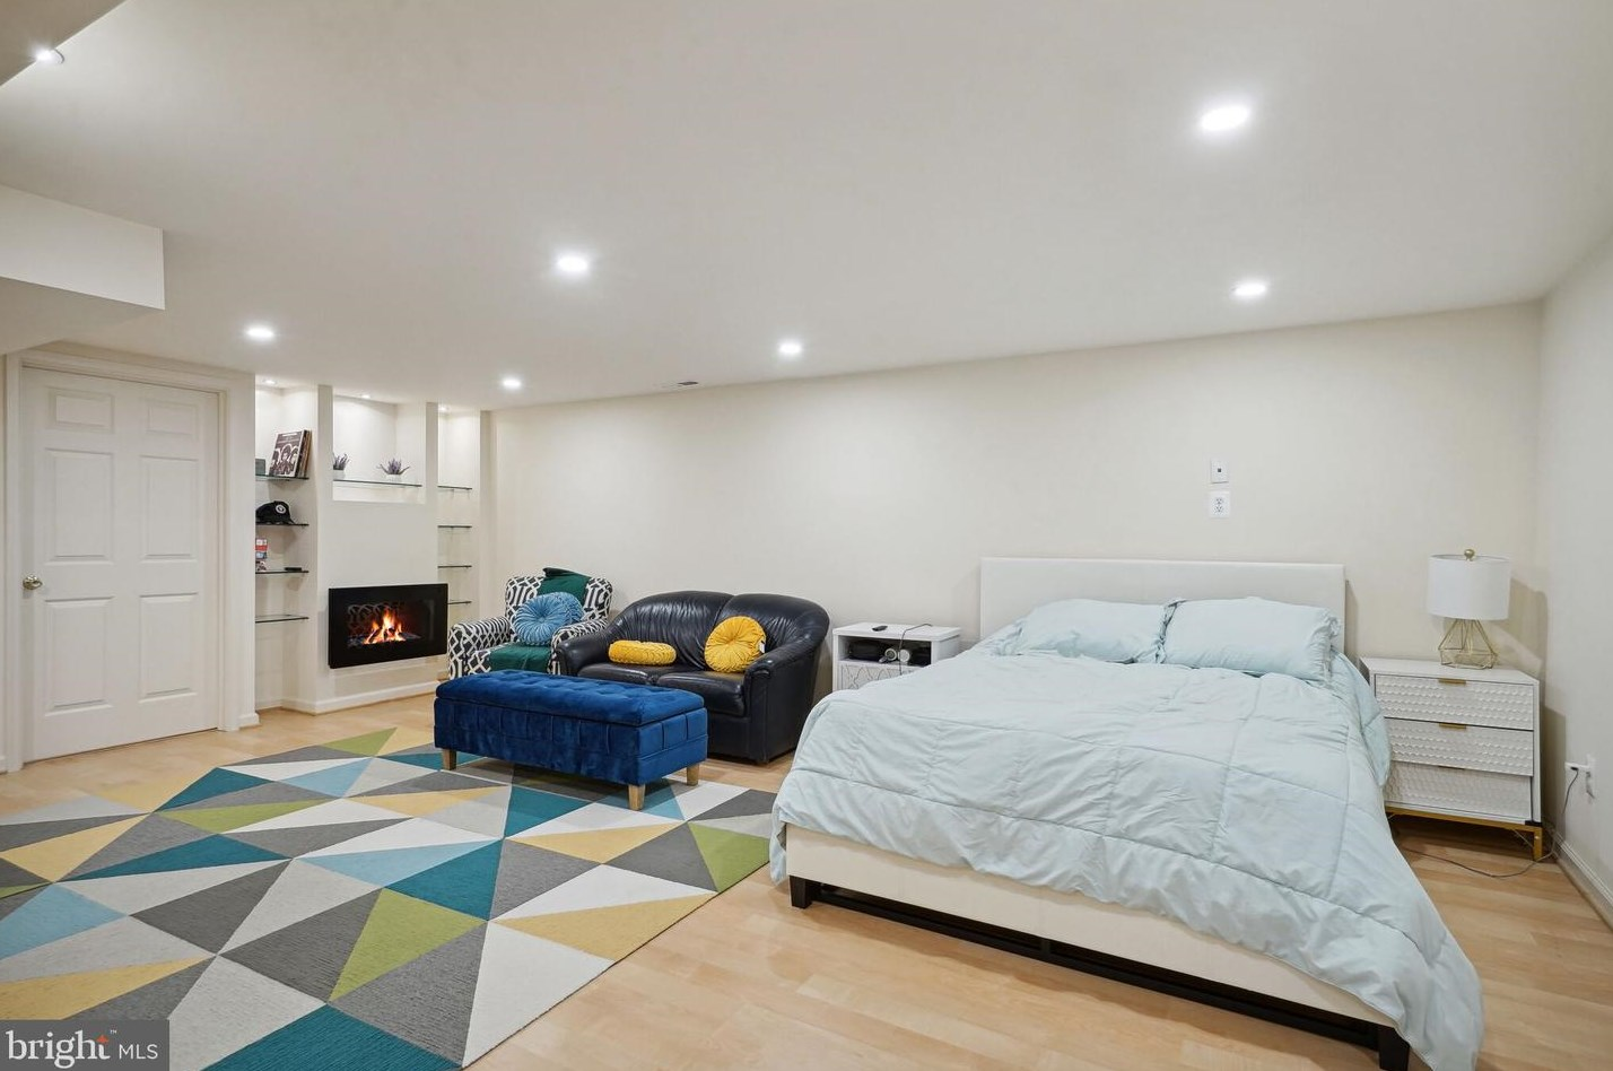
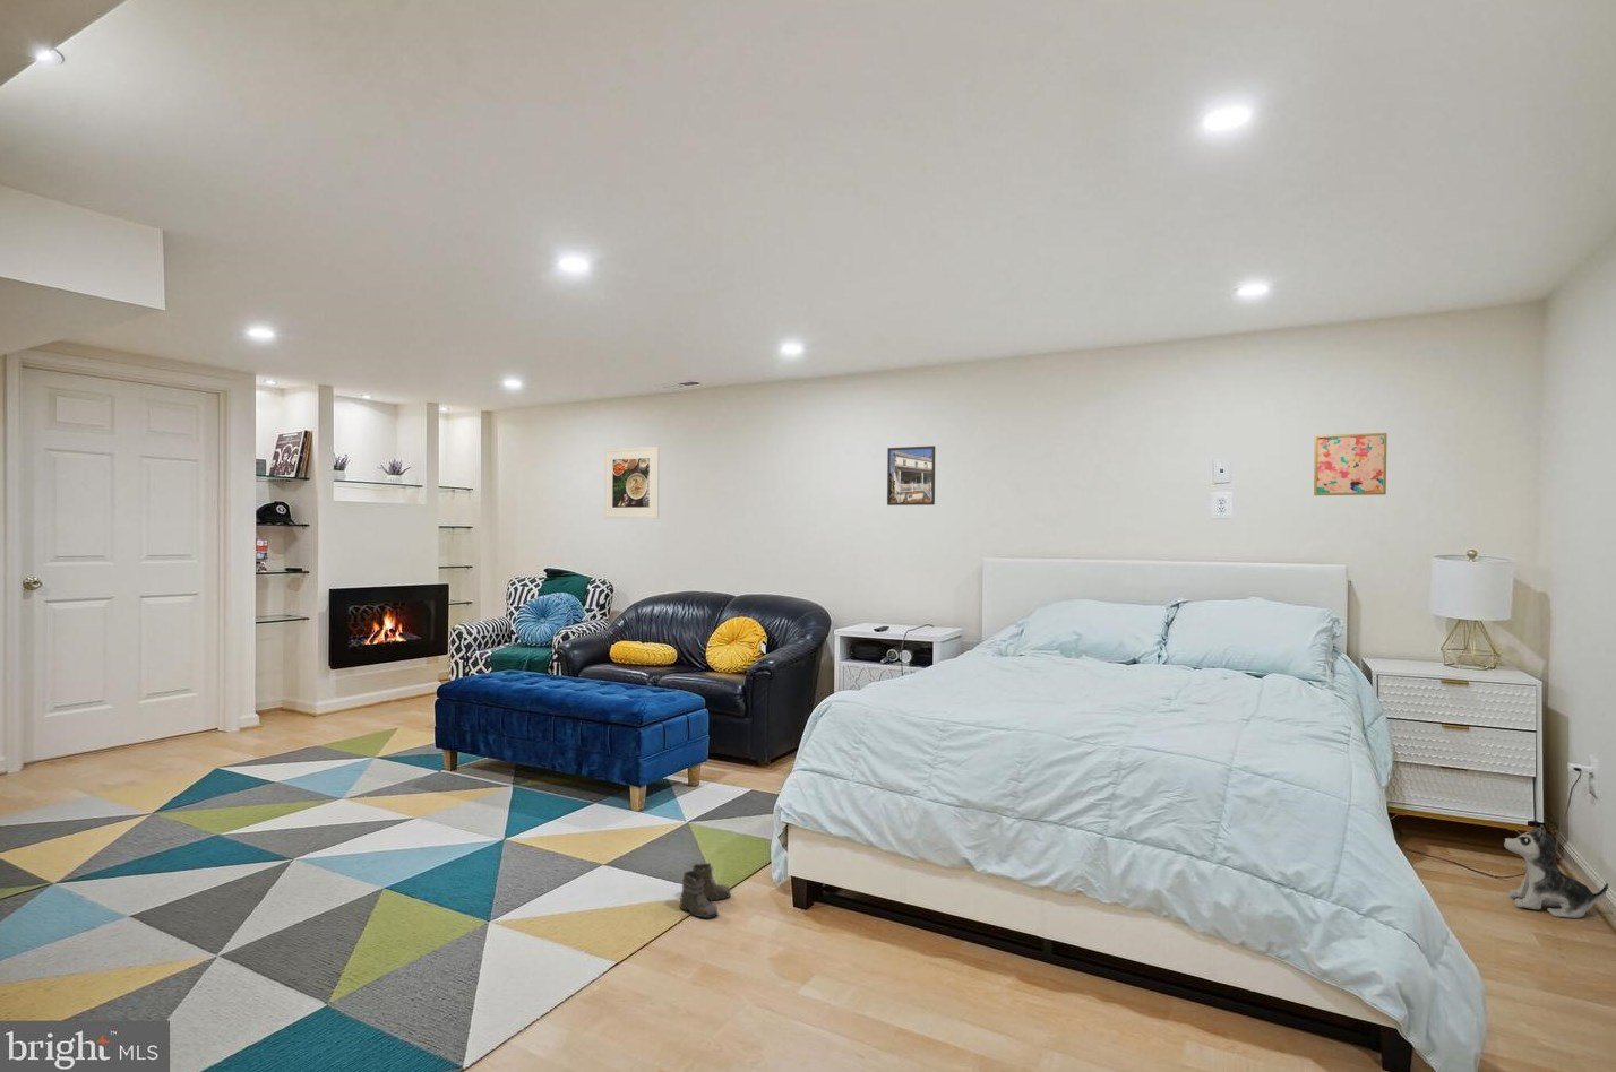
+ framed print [603,445,661,519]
+ plush toy [1502,823,1609,919]
+ wall art [1313,432,1387,497]
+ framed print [886,444,936,506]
+ boots [678,861,733,919]
